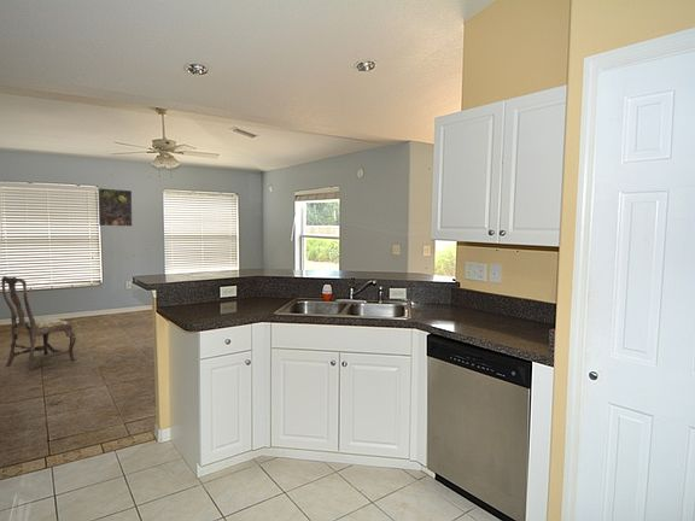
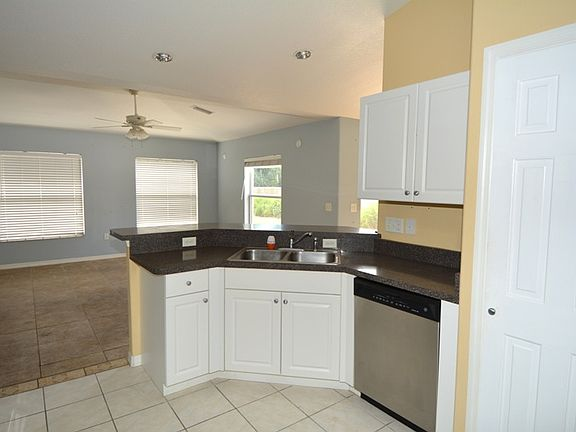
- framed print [97,187,134,228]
- dining chair [0,275,77,373]
